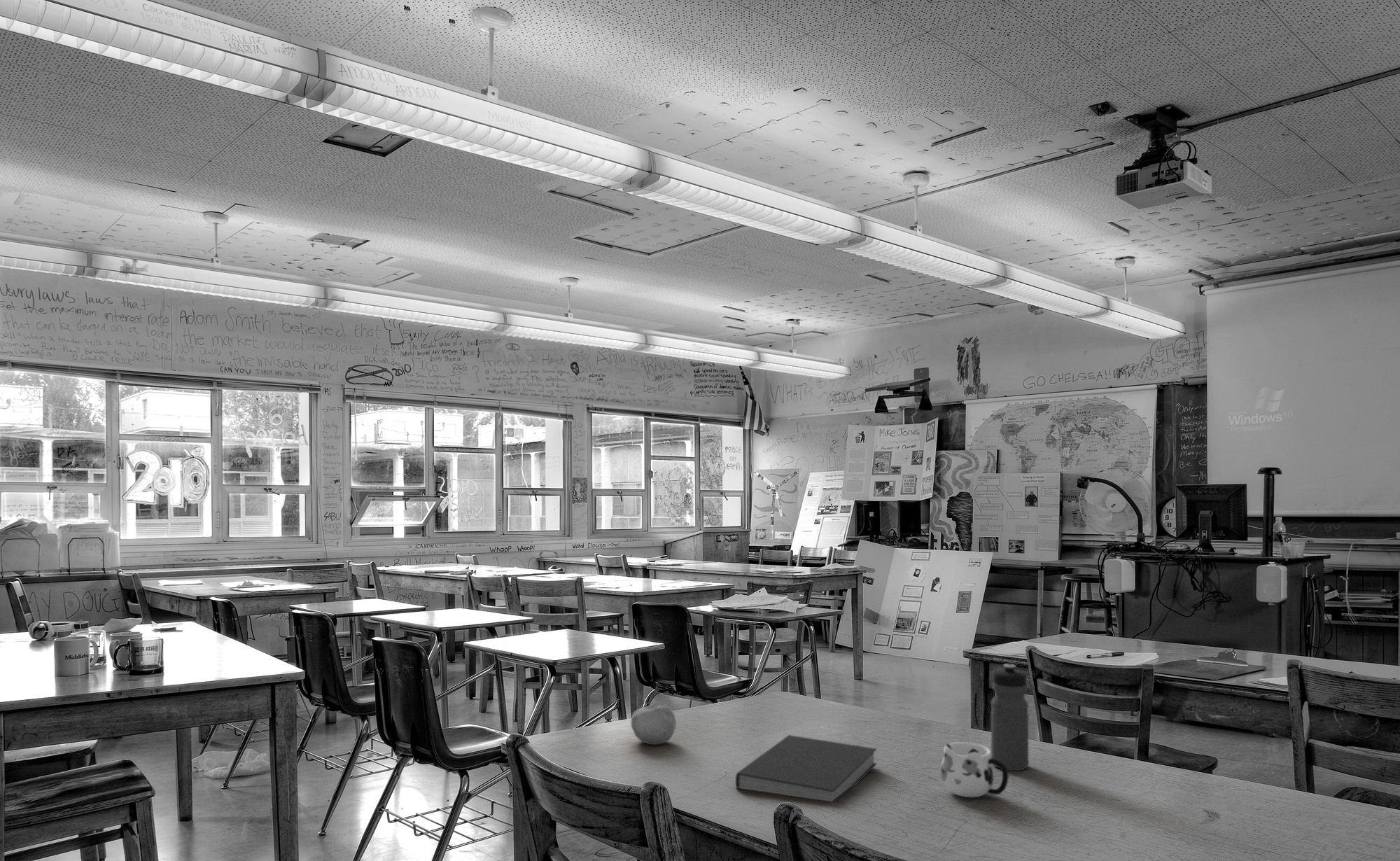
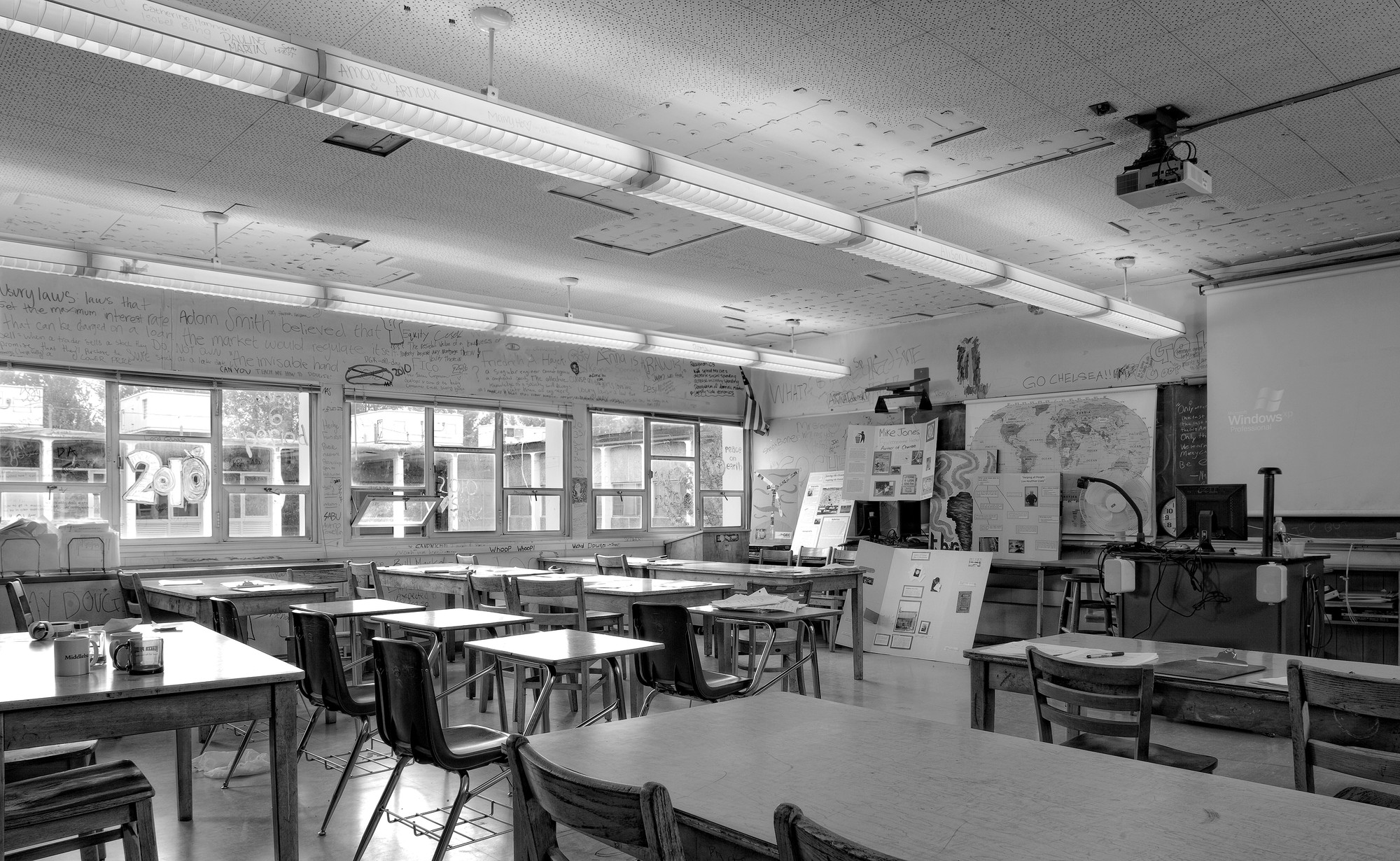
- apple [630,703,677,745]
- notebook [735,734,878,802]
- mug [940,741,1009,798]
- water bottle [991,663,1029,771]
